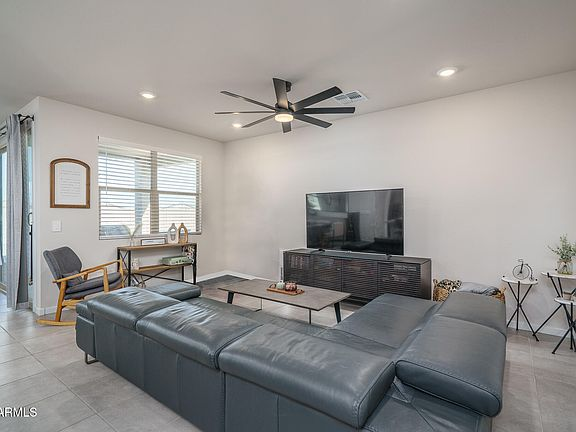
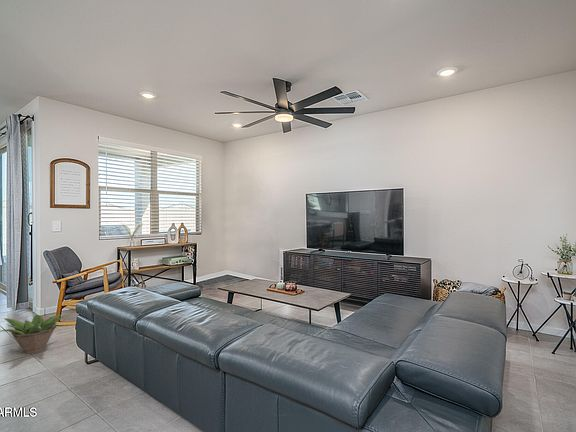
+ decorative plant [0,314,68,355]
